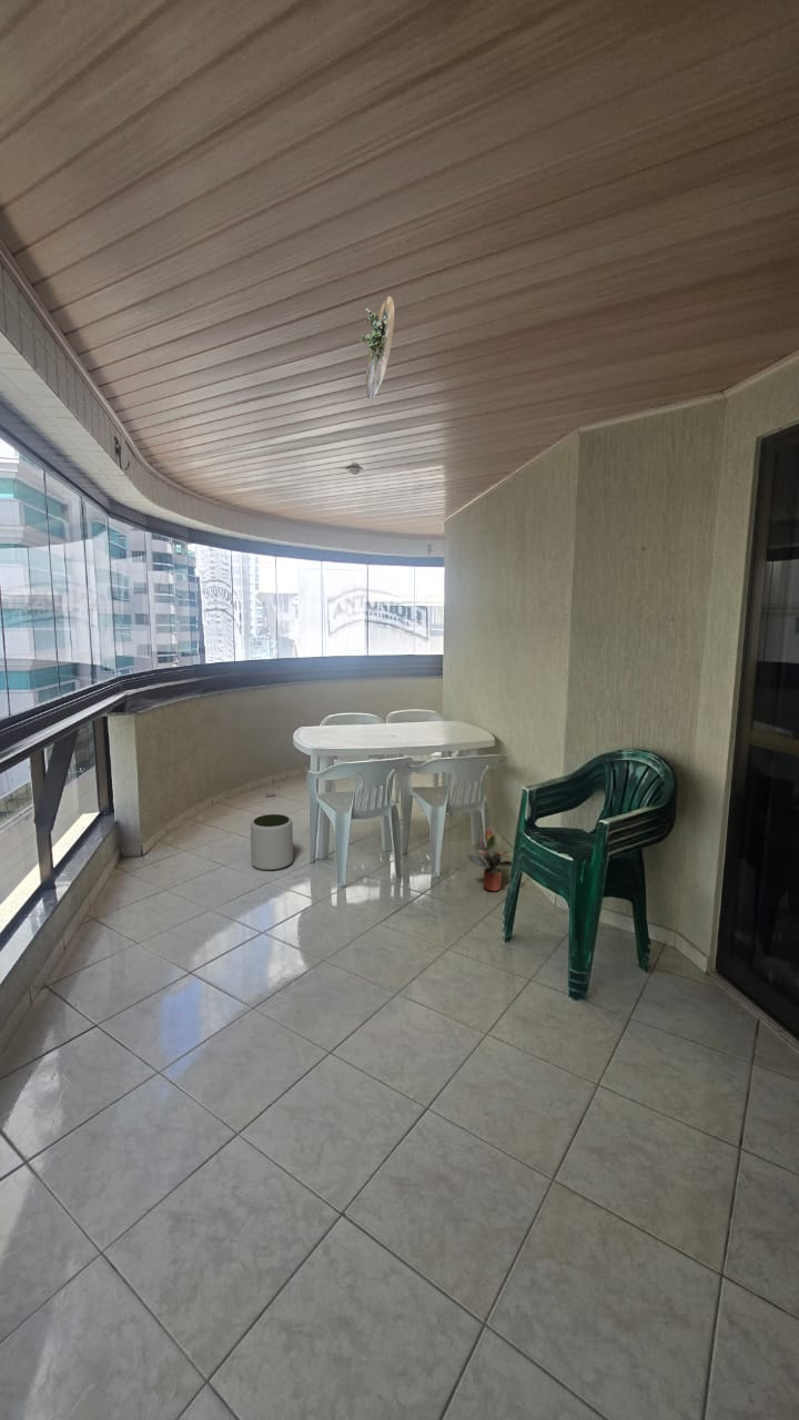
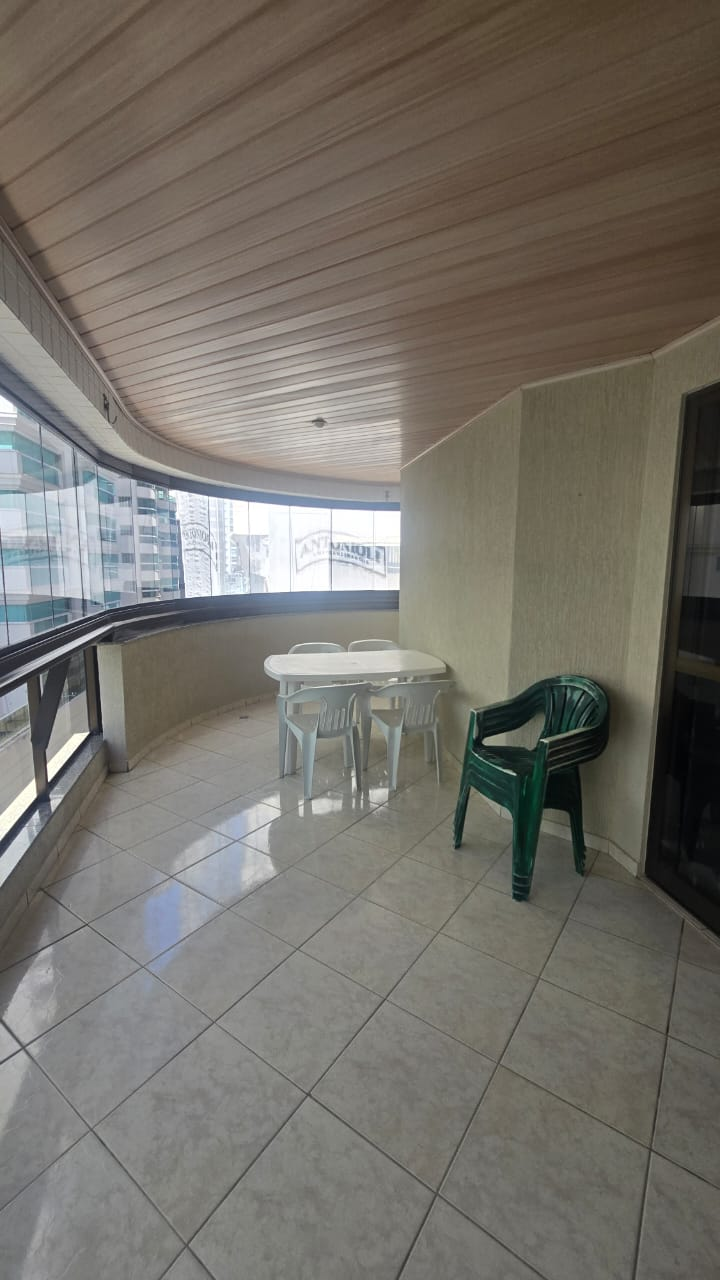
- dried flowers [360,295,395,400]
- plant pot [250,813,294,871]
- potted plant [466,826,513,892]
